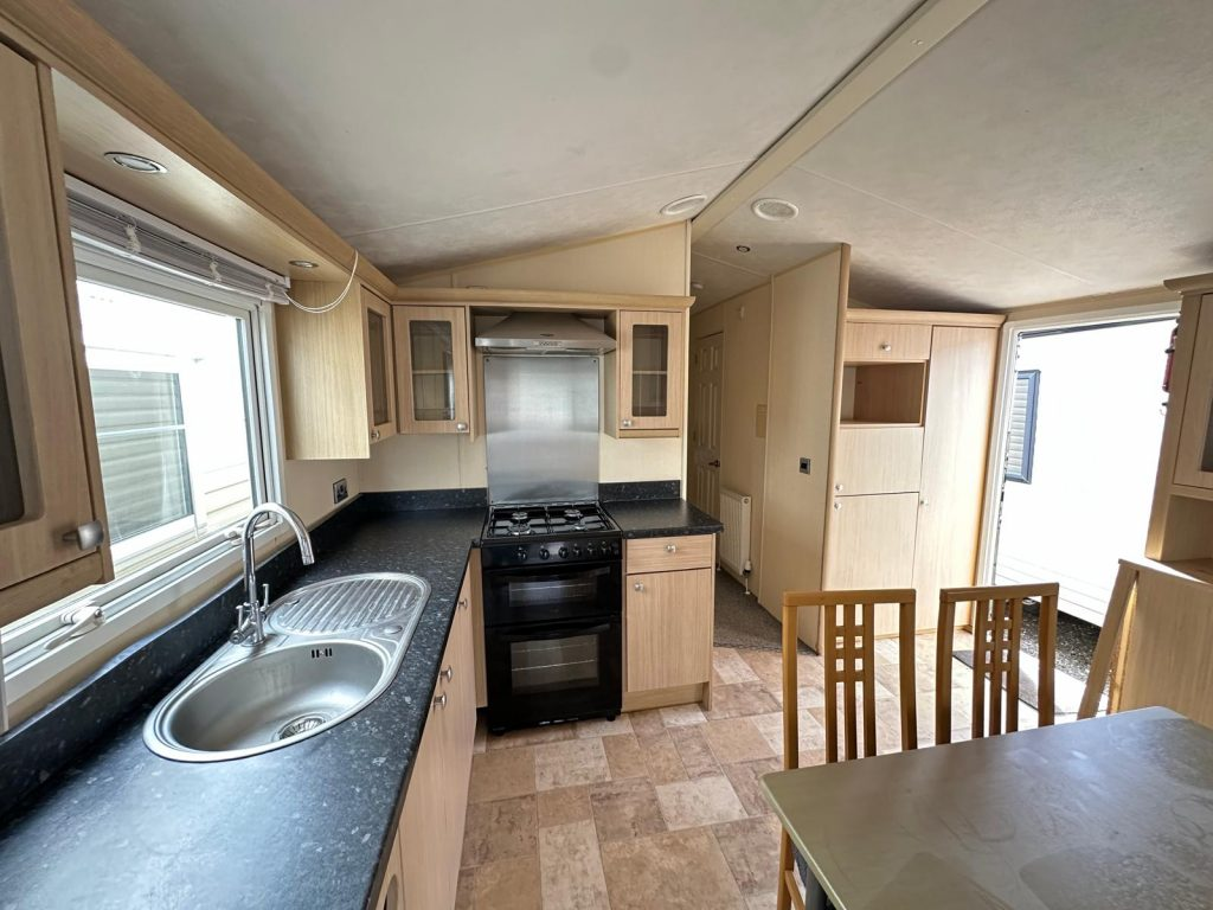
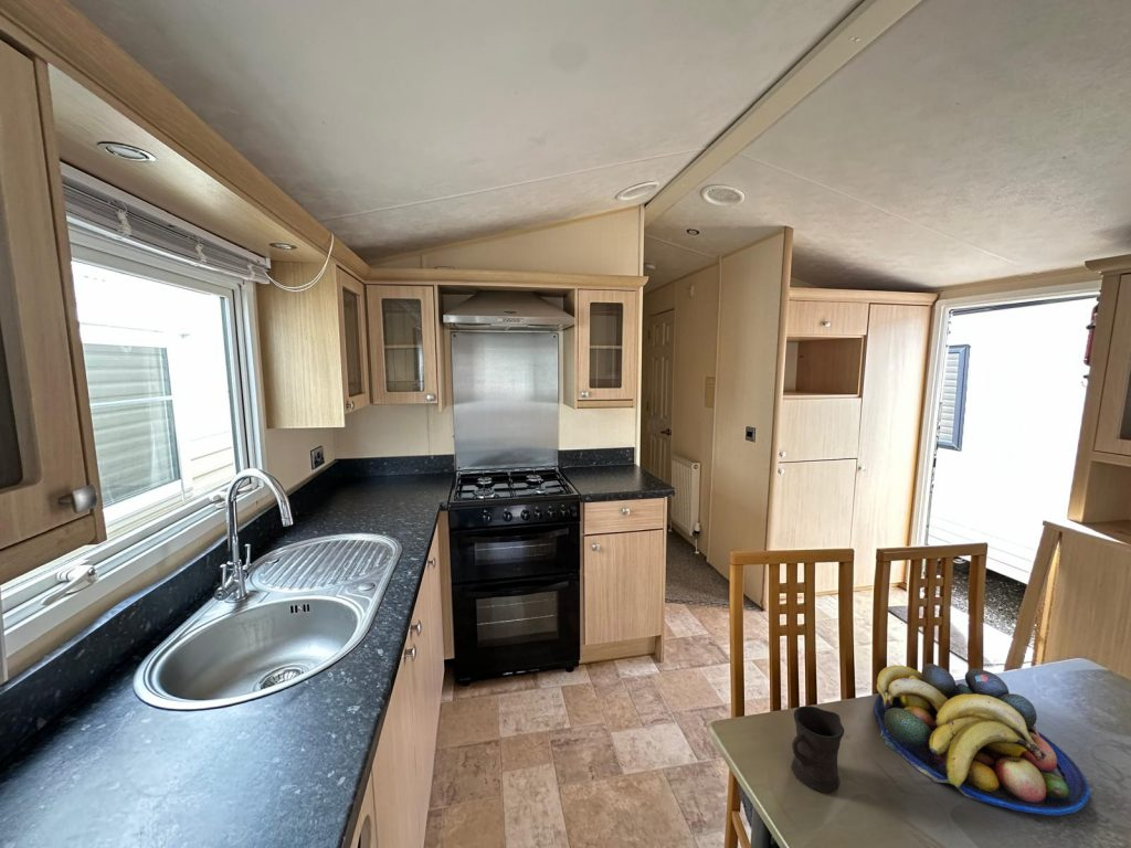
+ mug [791,704,845,793]
+ fruit bowl [874,662,1091,816]
